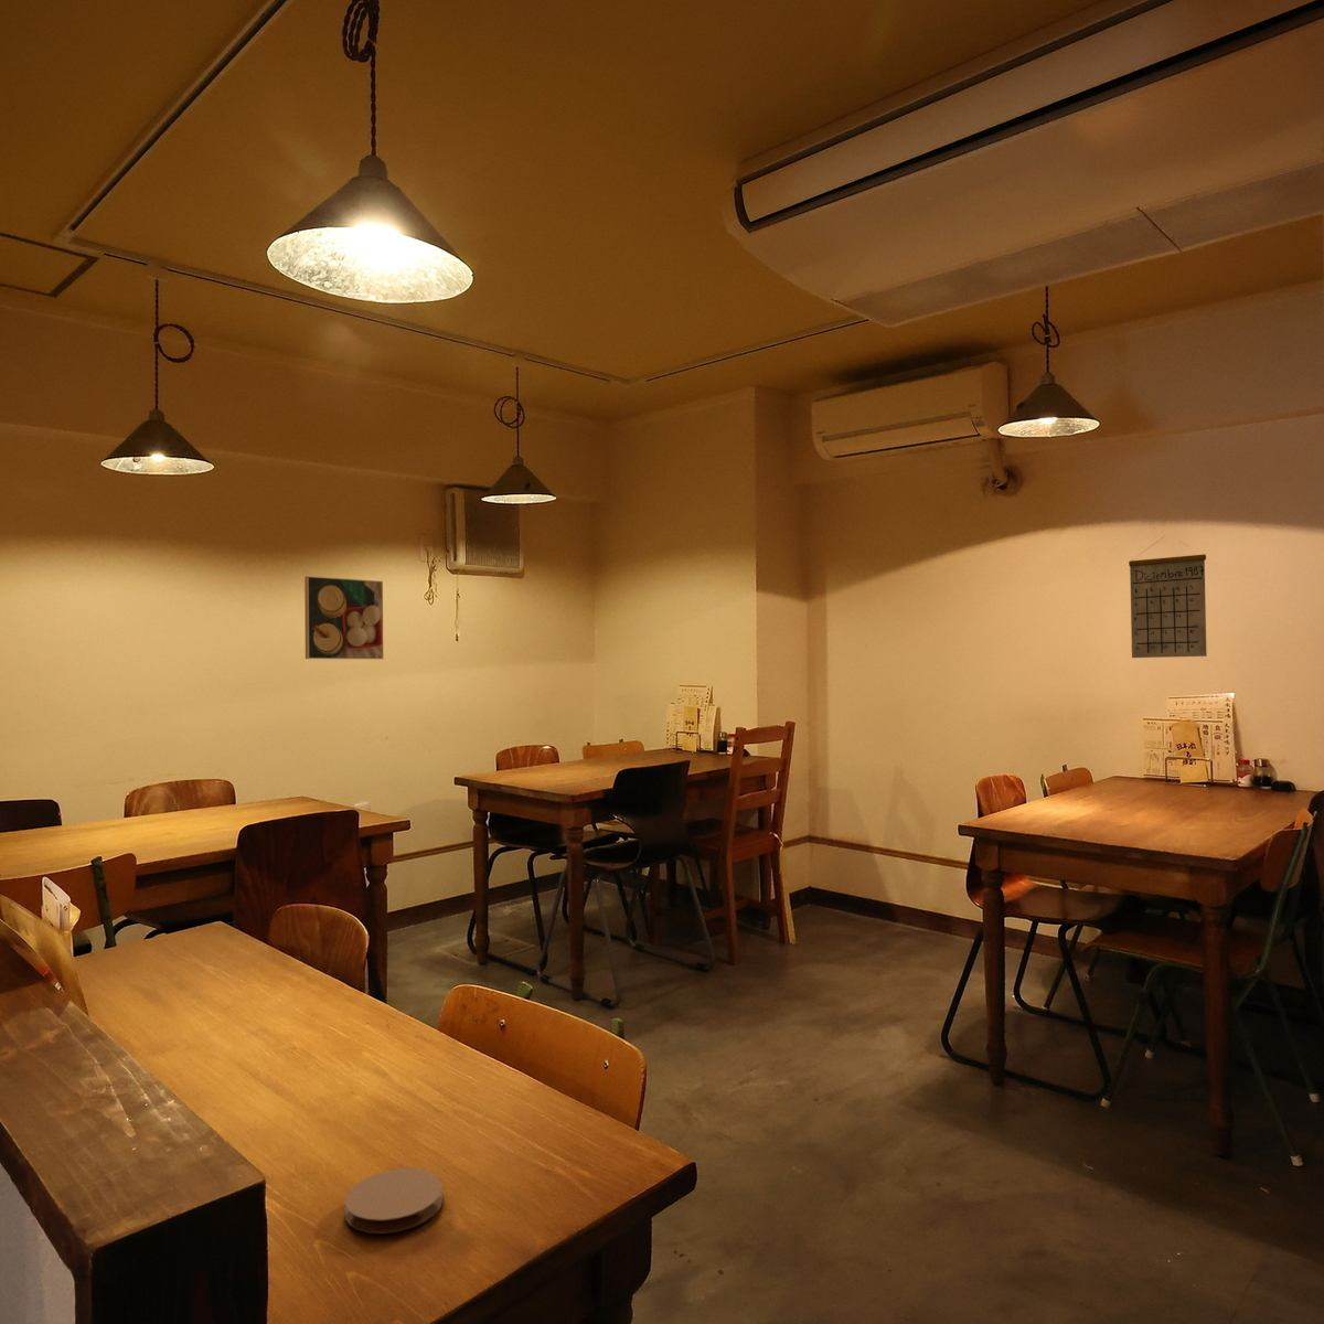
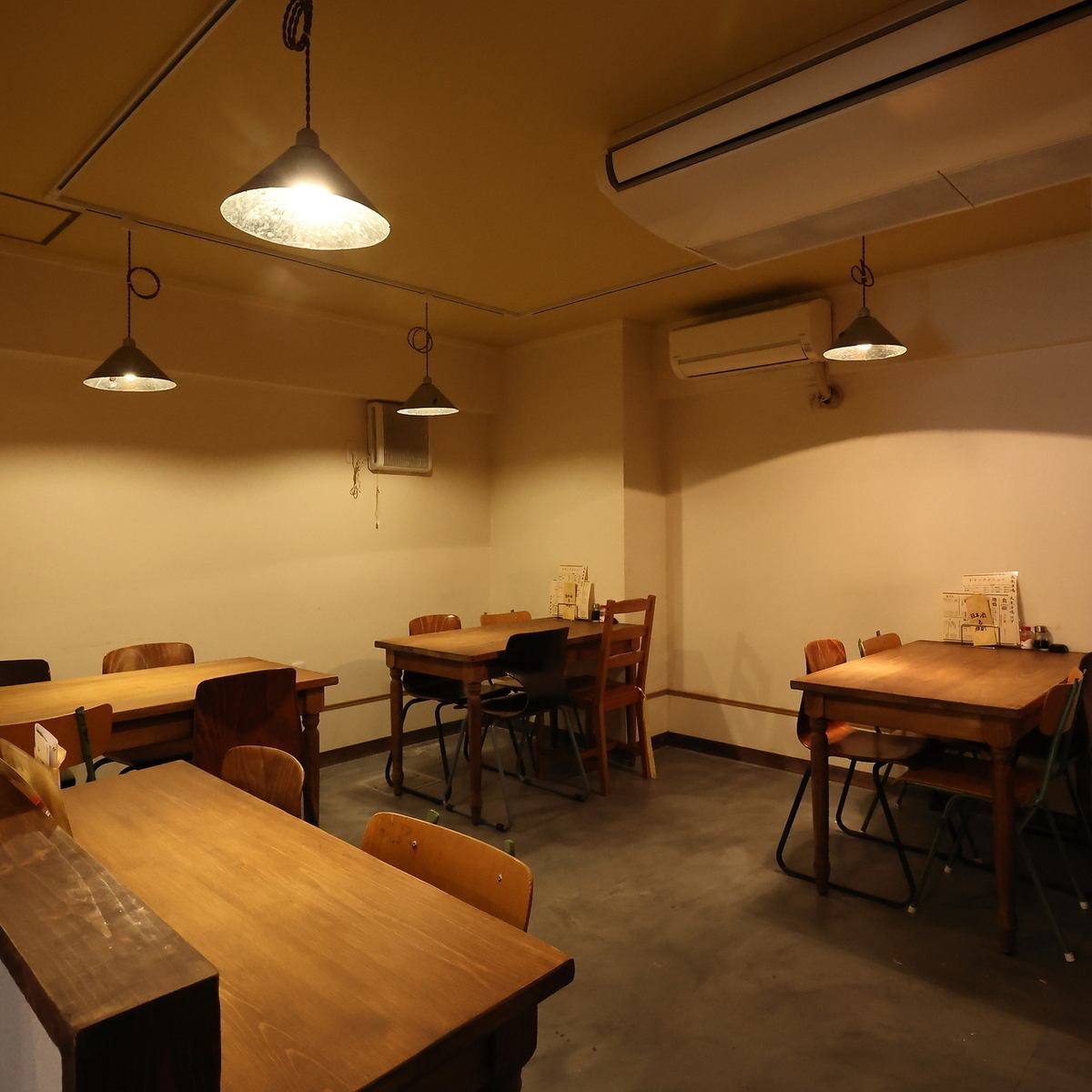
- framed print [303,575,384,660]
- coaster [344,1168,444,1234]
- calendar [1128,536,1208,658]
